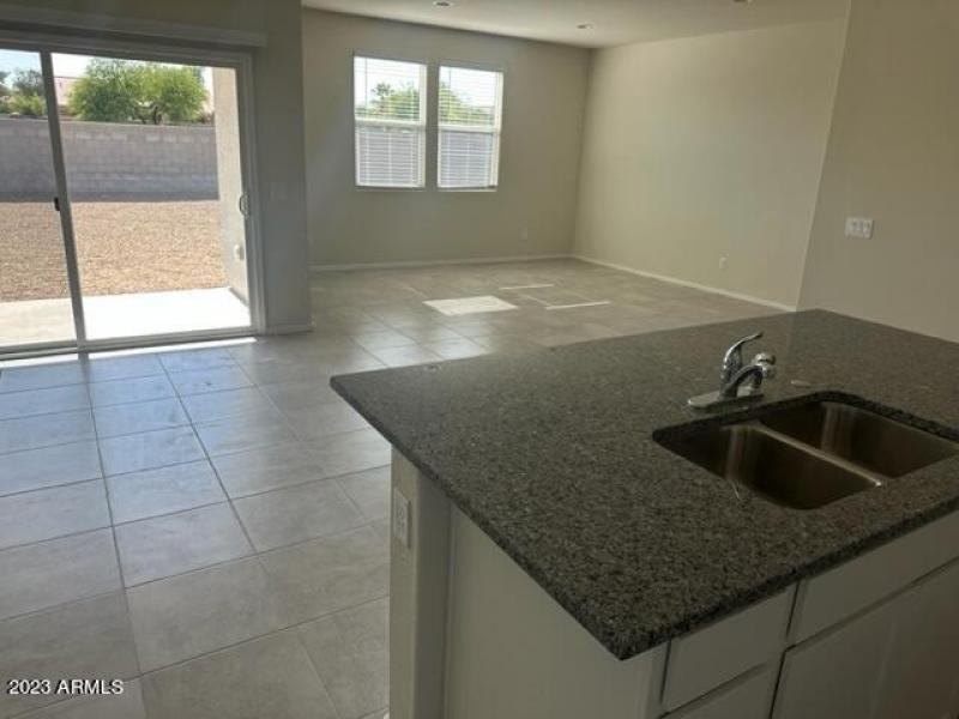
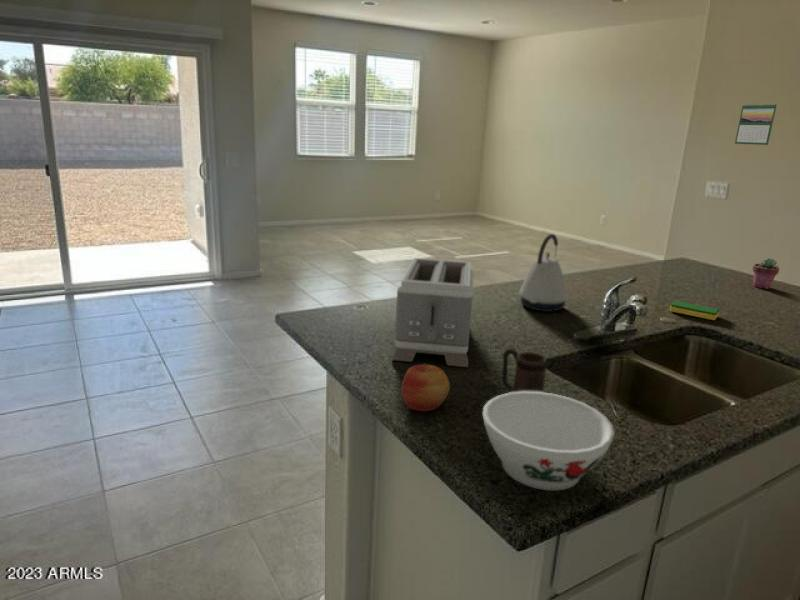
+ apple [400,362,451,412]
+ mug [500,347,548,393]
+ bowl [481,391,616,491]
+ calendar [734,103,778,146]
+ toaster [391,257,474,368]
+ dish sponge [669,300,721,321]
+ kettle [519,233,569,313]
+ potted succulent [751,257,780,290]
